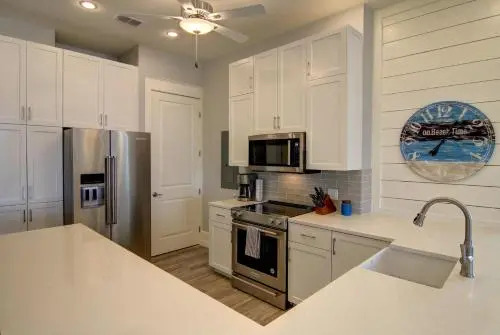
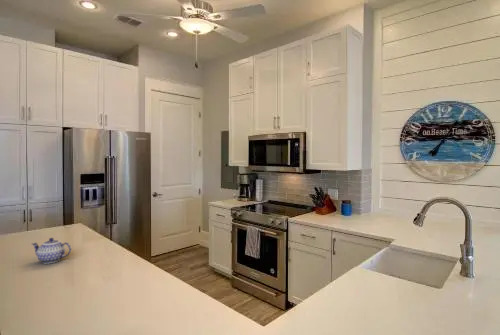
+ teapot [31,237,72,264]
